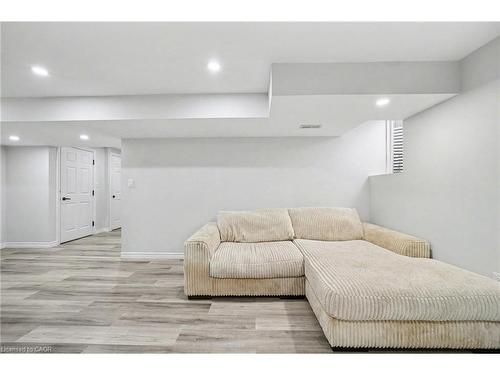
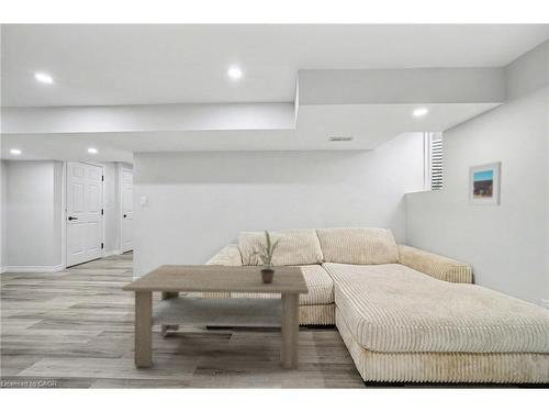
+ coffee table [121,264,310,369]
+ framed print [467,160,503,207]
+ potted plant [248,230,284,285]
